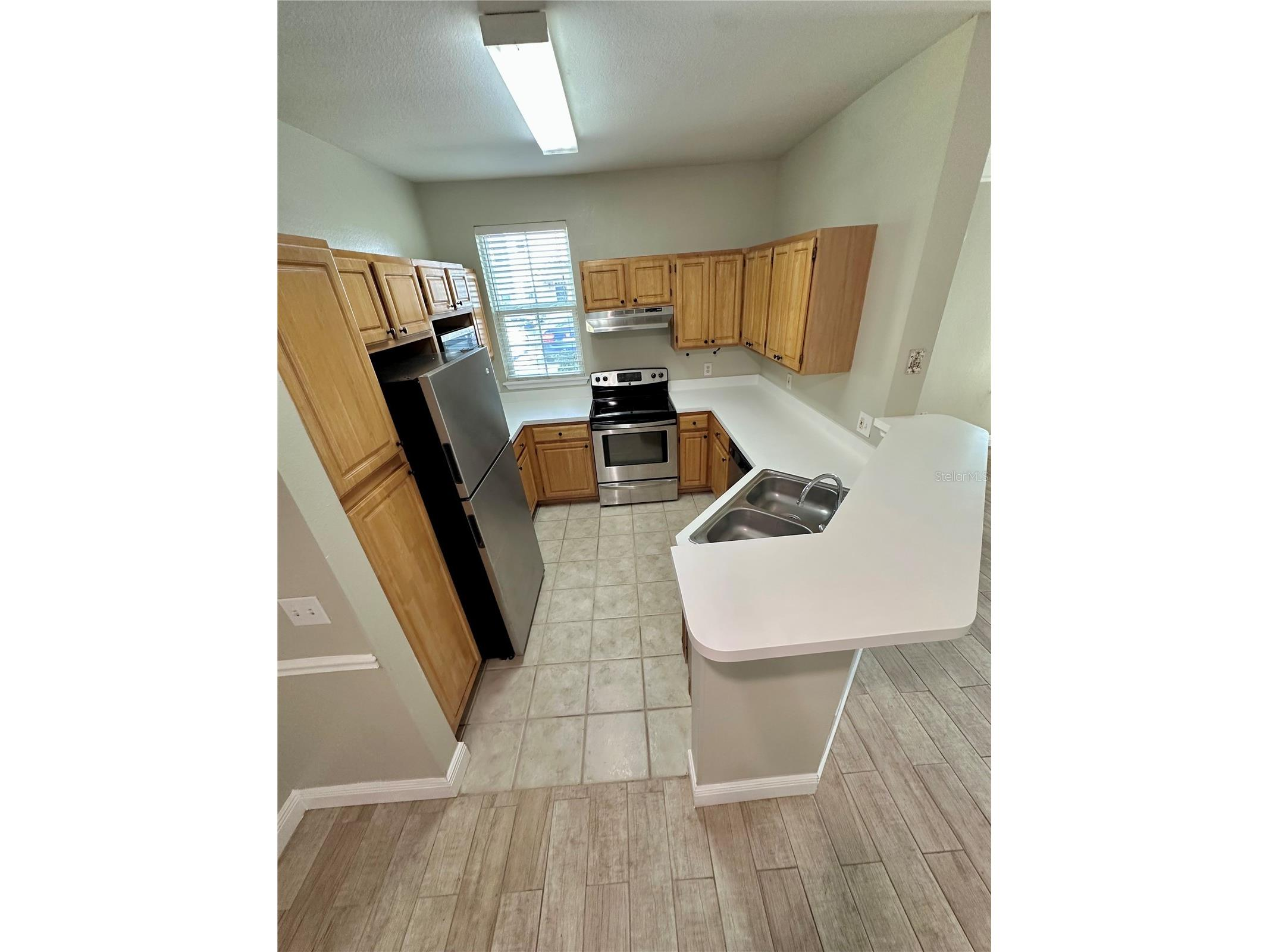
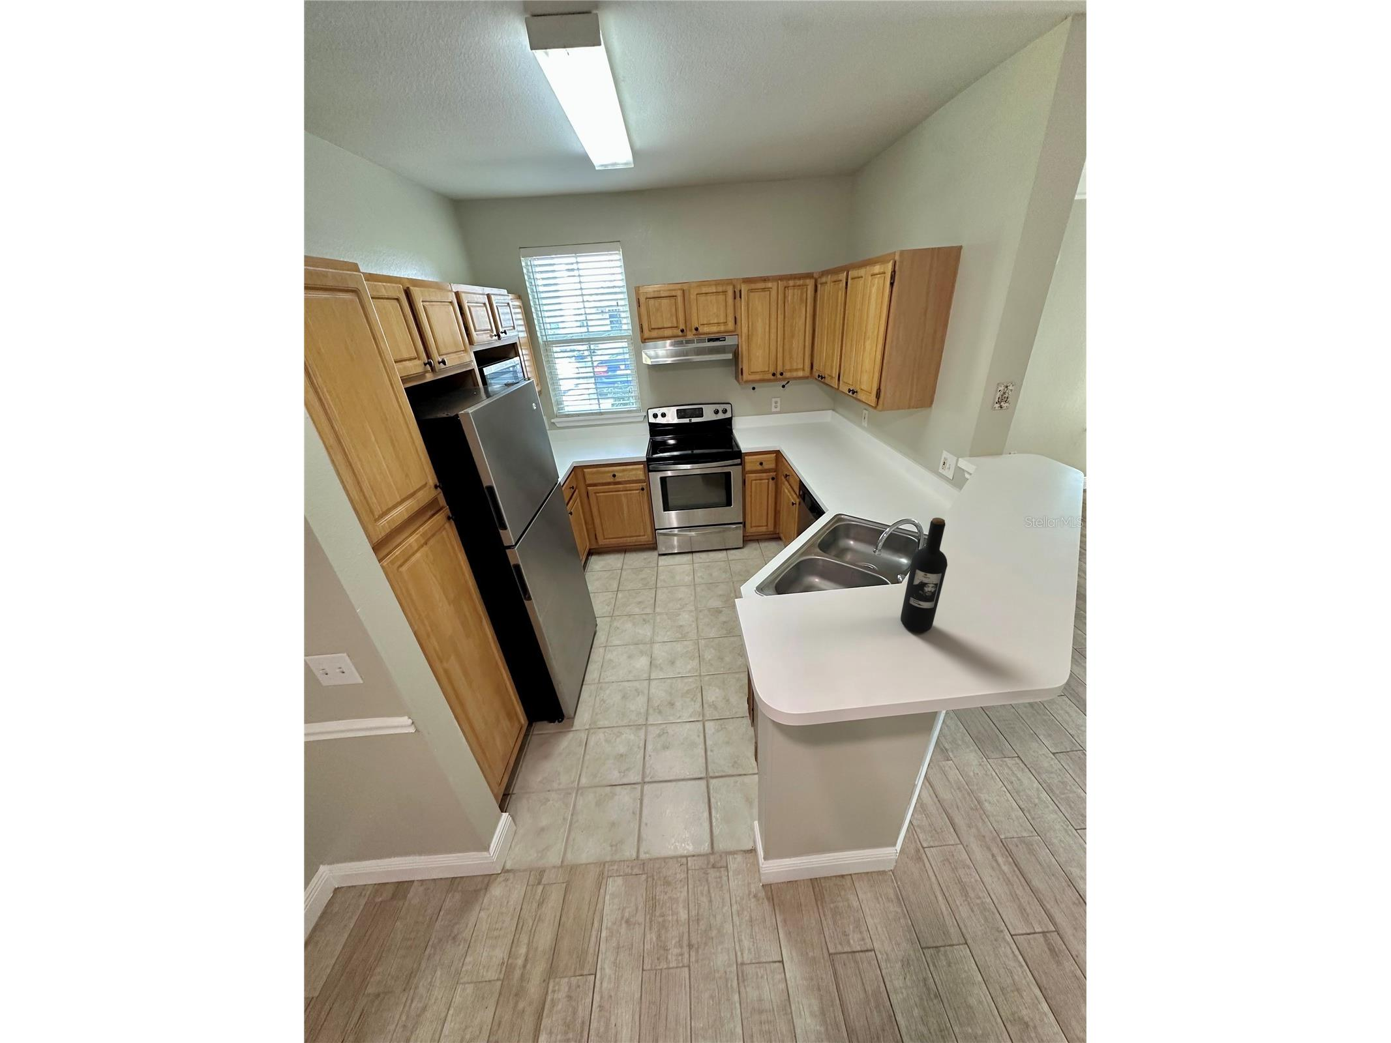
+ wine bottle [900,517,948,633]
